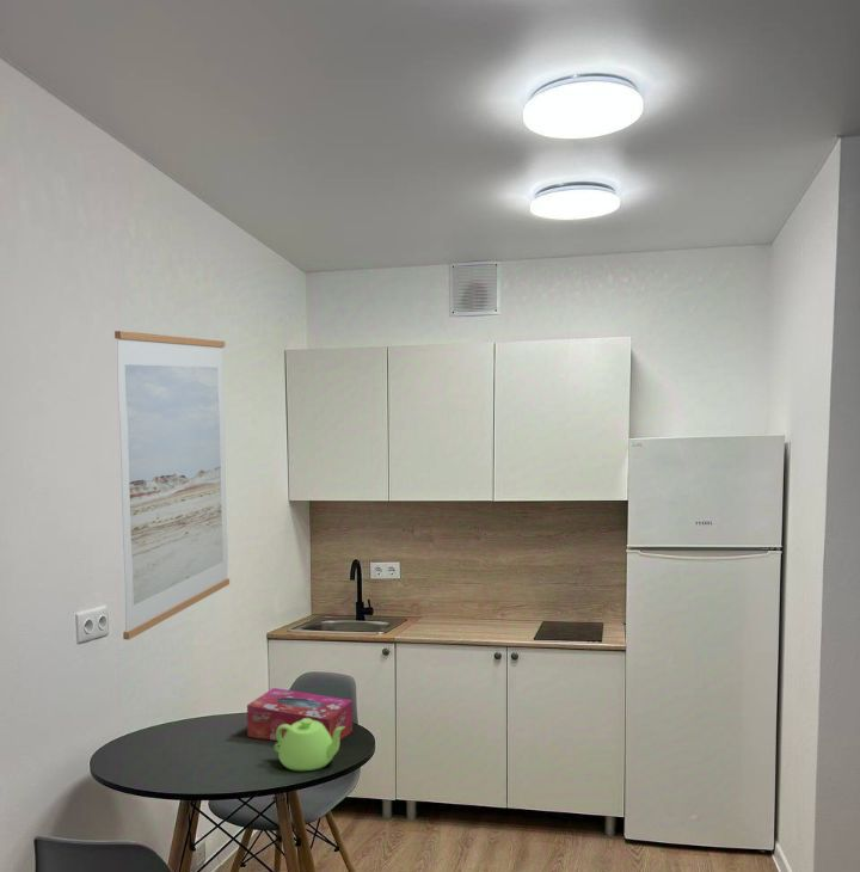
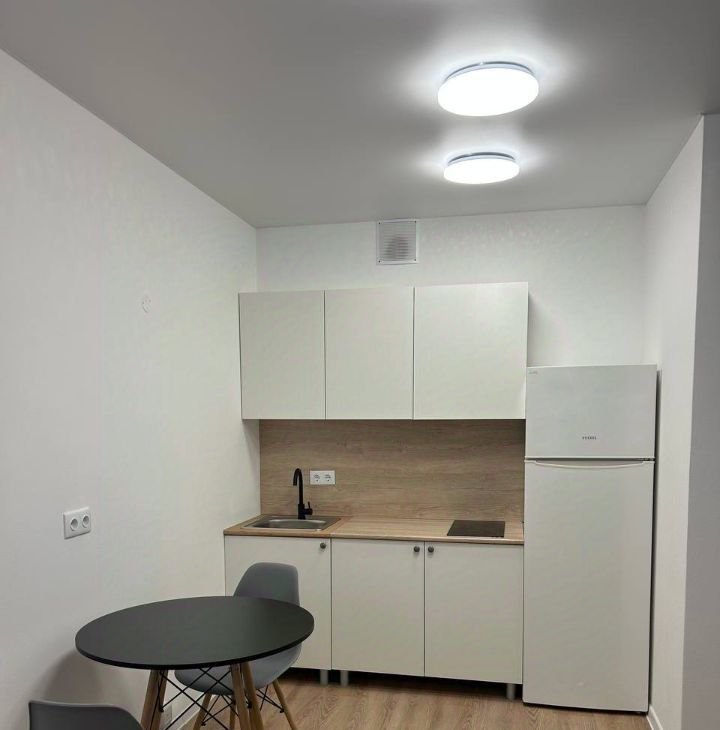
- tissue box [246,687,354,742]
- wall art [113,330,231,641]
- teapot [274,718,345,772]
